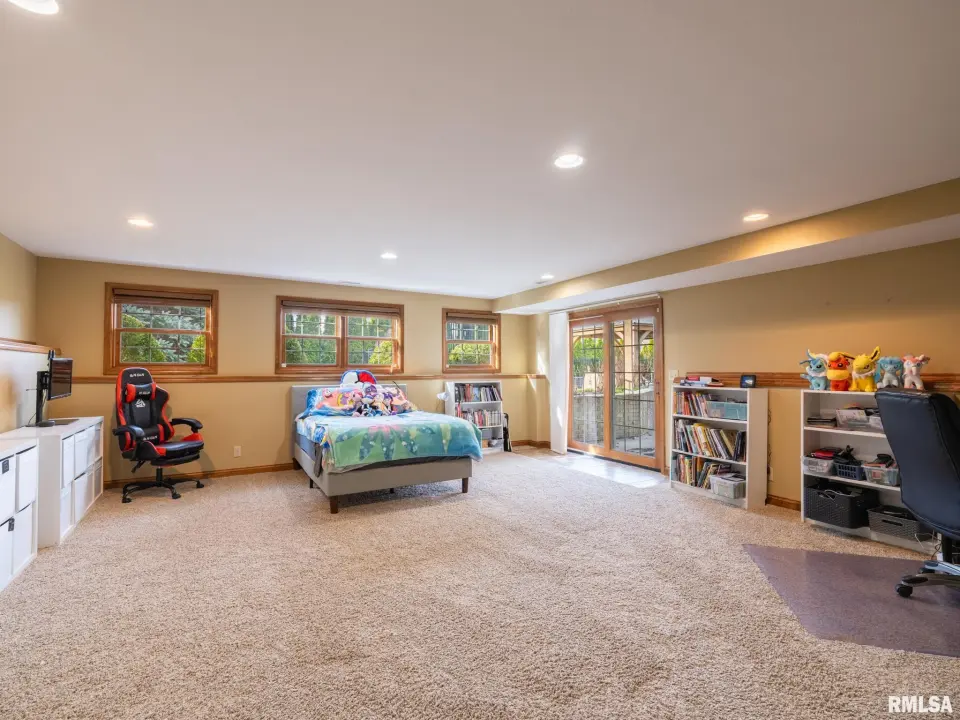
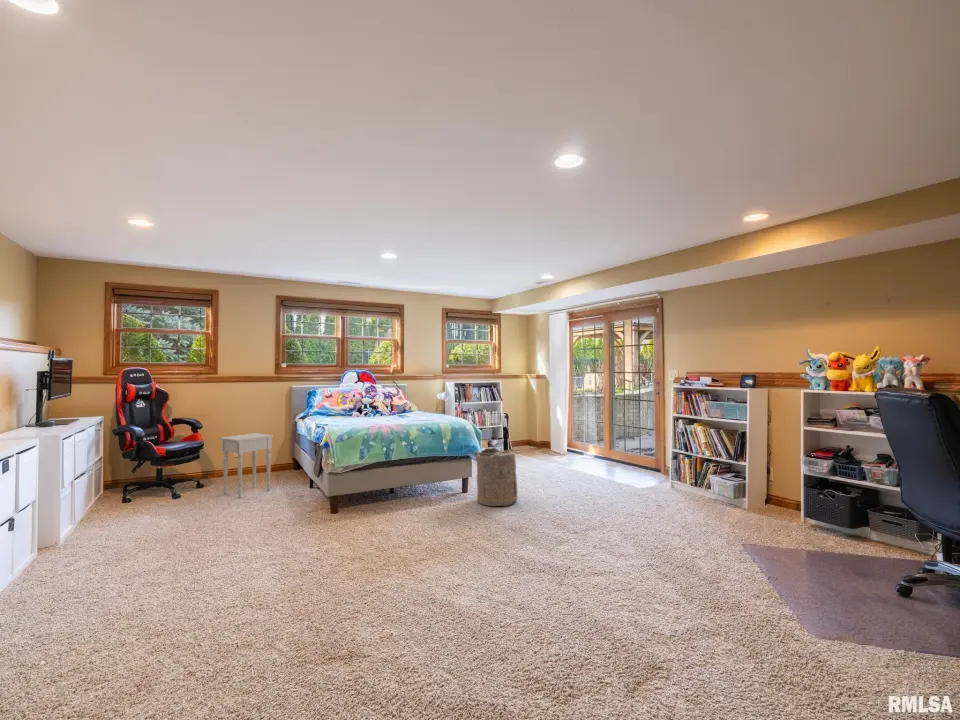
+ nightstand [219,432,274,499]
+ laundry hamper [474,447,518,507]
